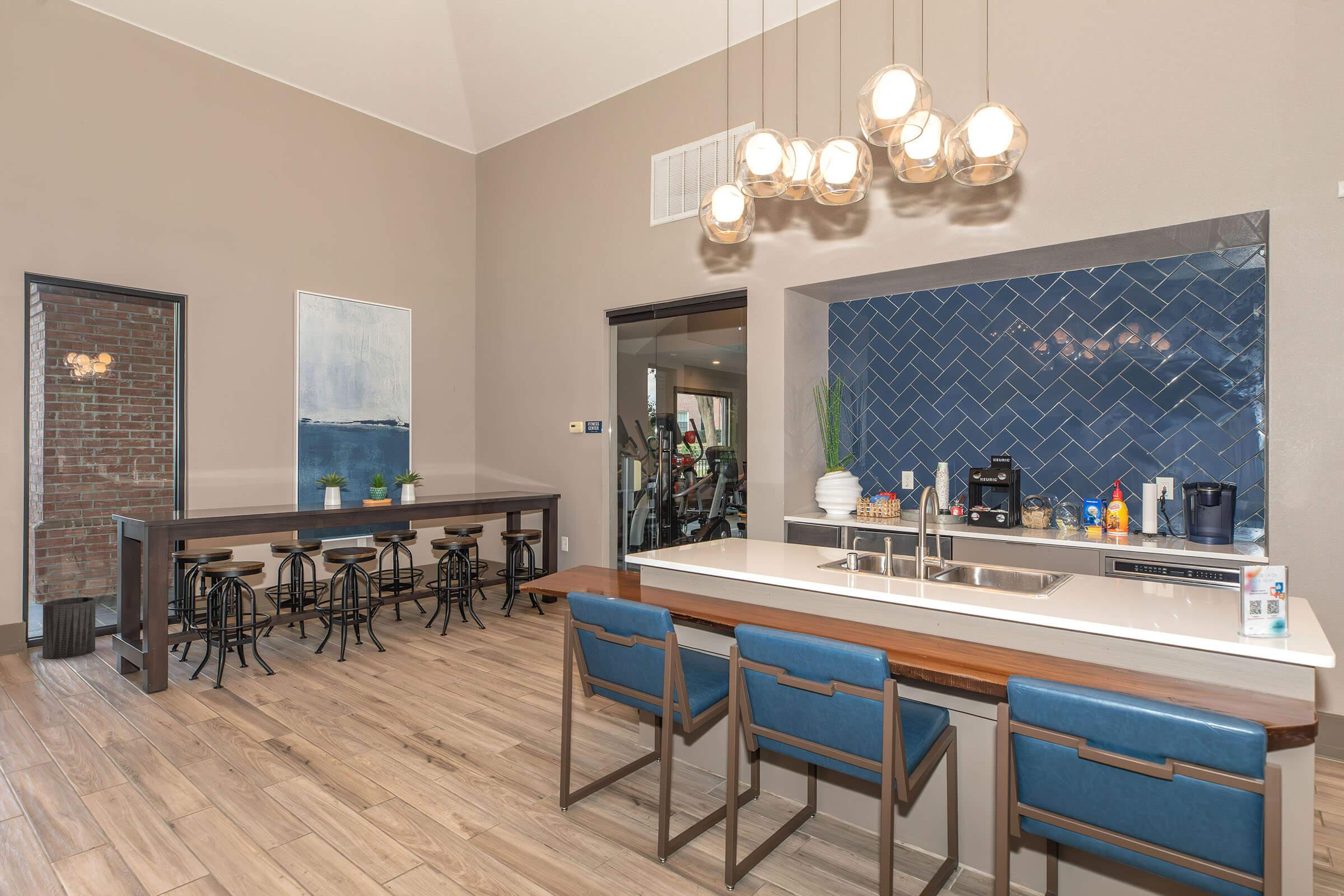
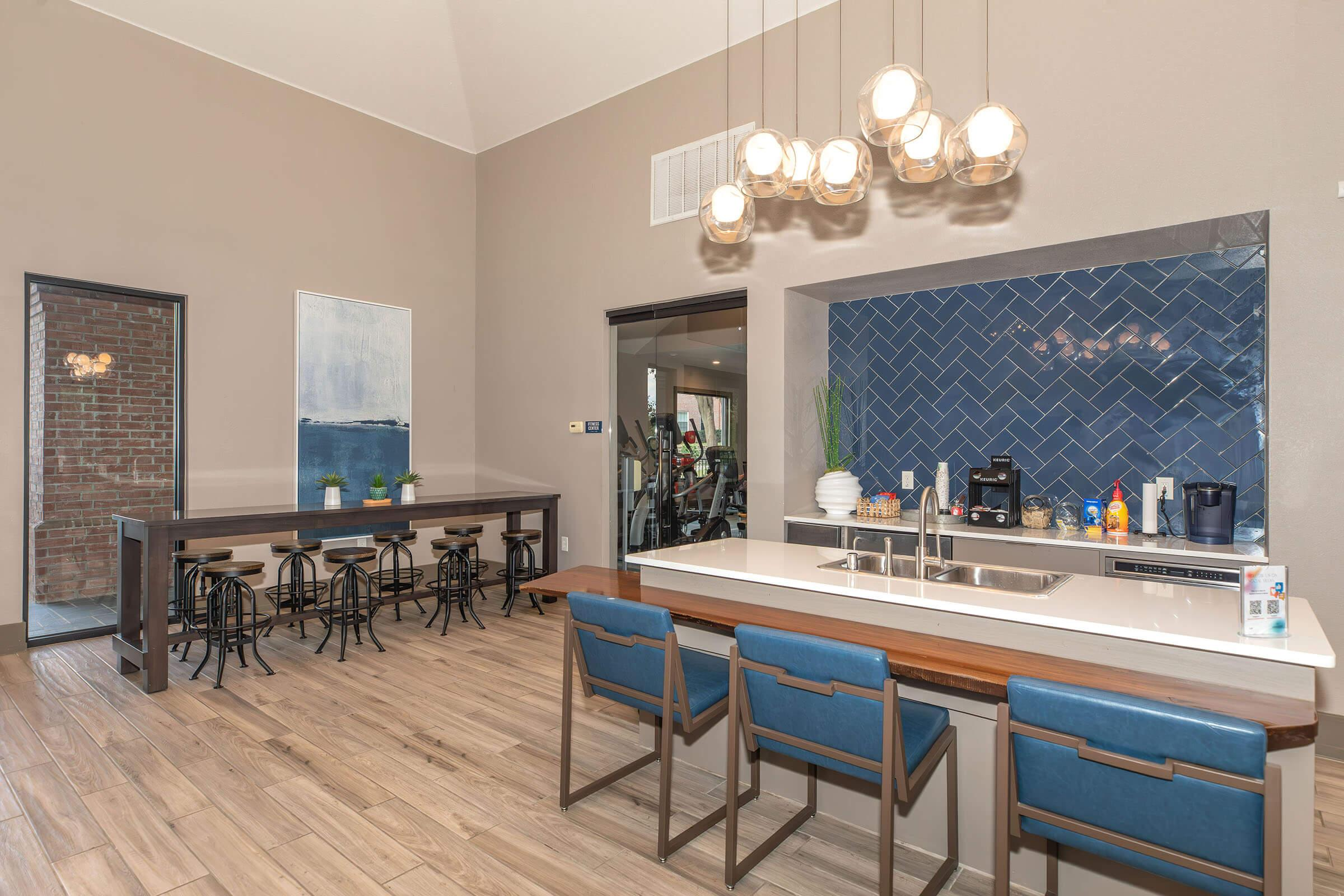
- trash can [42,596,96,659]
